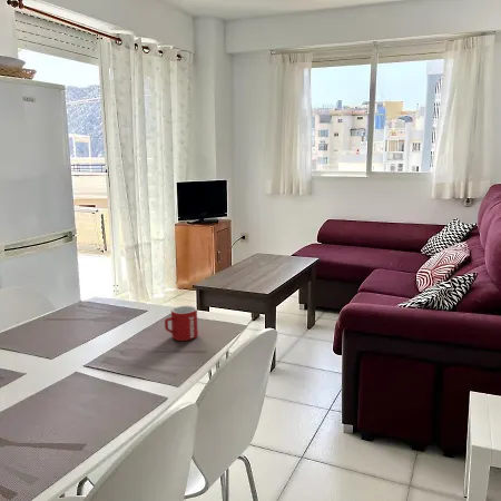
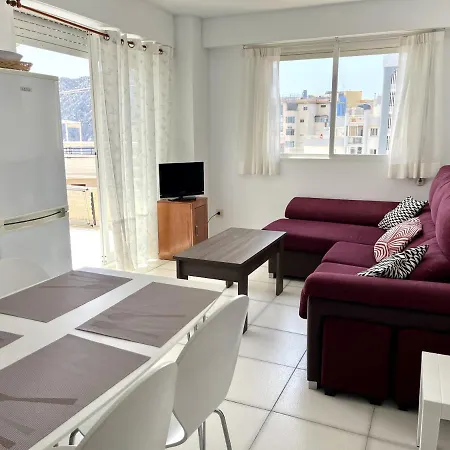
- mug [164,305,199,342]
